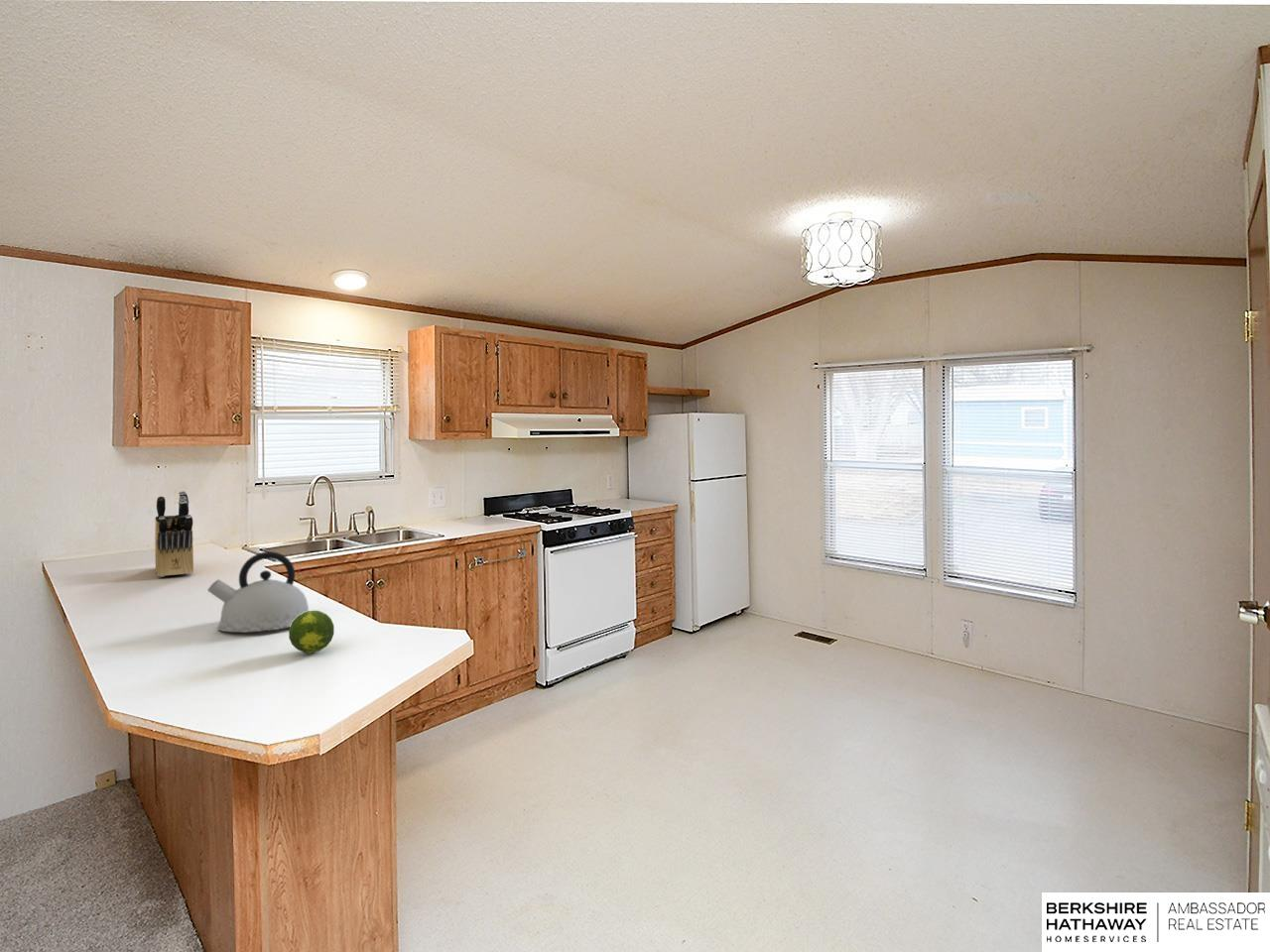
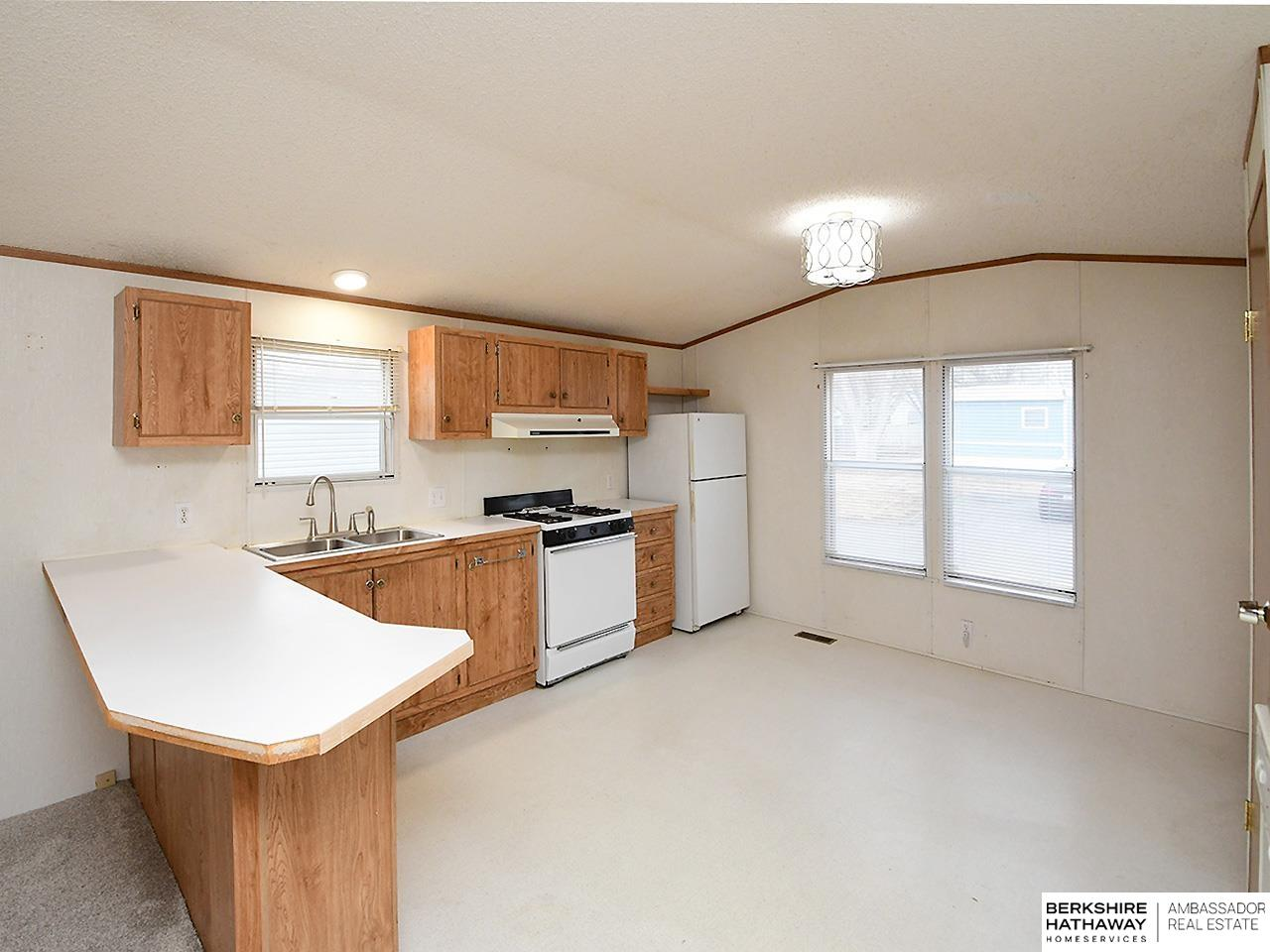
- fruit [288,610,335,654]
- knife block [154,490,194,578]
- kettle [206,550,310,633]
